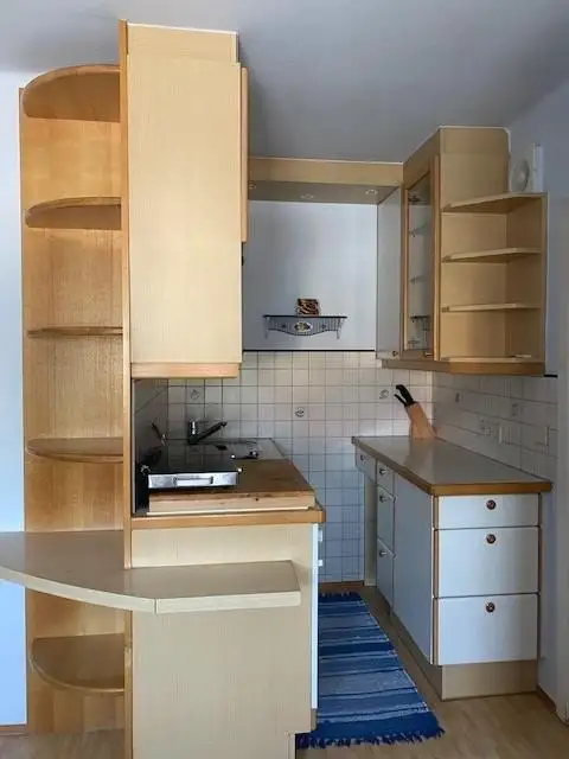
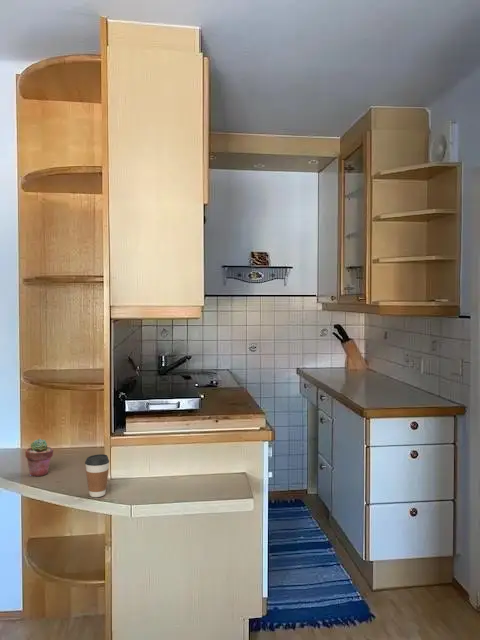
+ potted succulent [24,438,54,477]
+ coffee cup [84,453,110,498]
